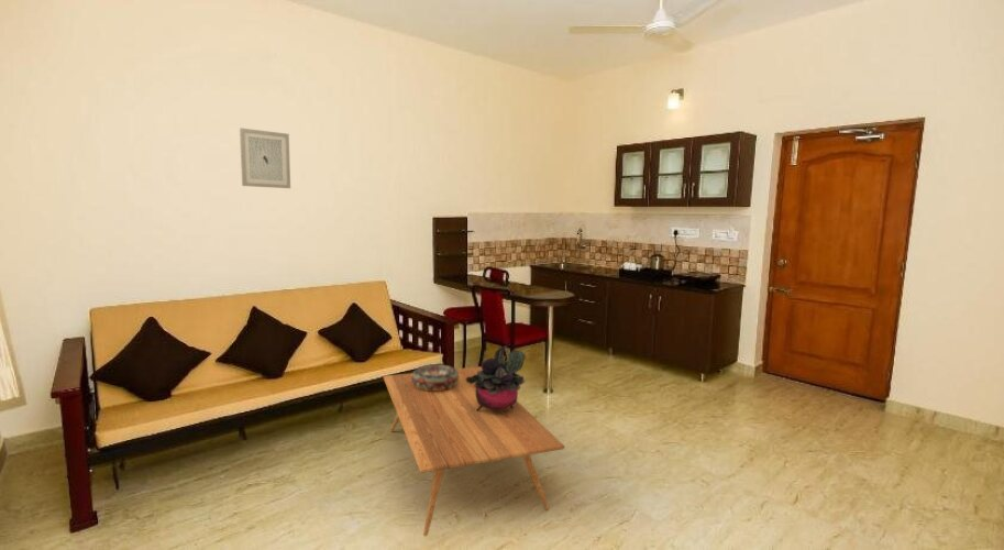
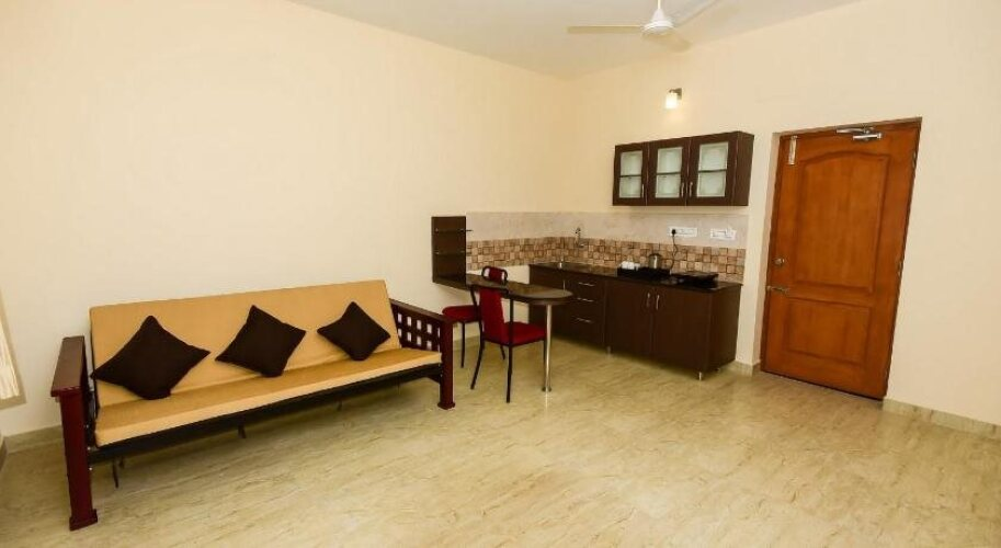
- wall art [239,127,291,189]
- decorative bowl [411,363,459,391]
- coffee table [383,365,565,538]
- potted plant [466,344,527,411]
